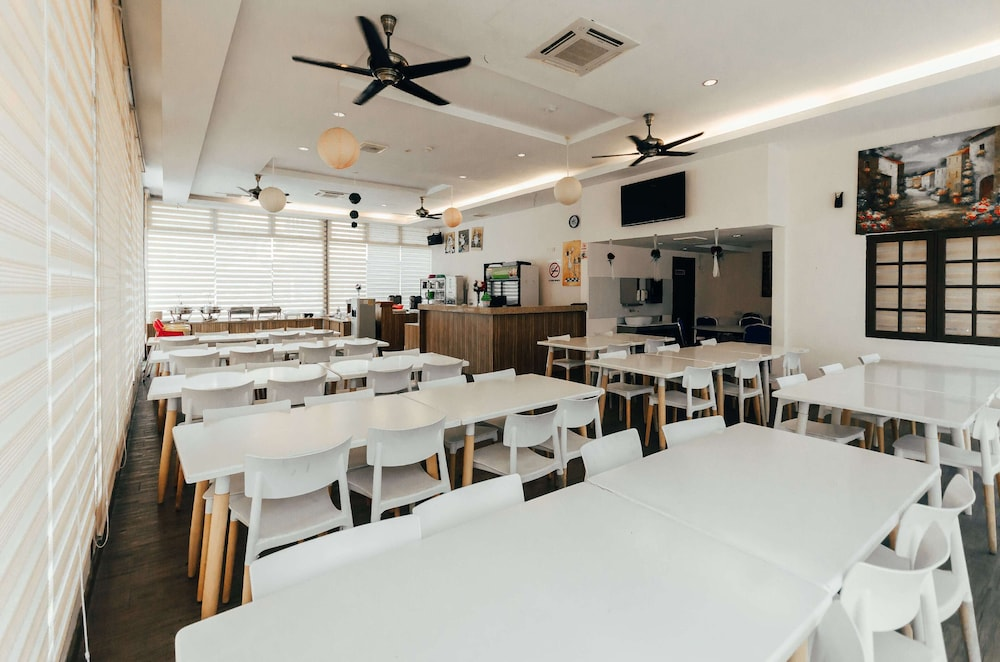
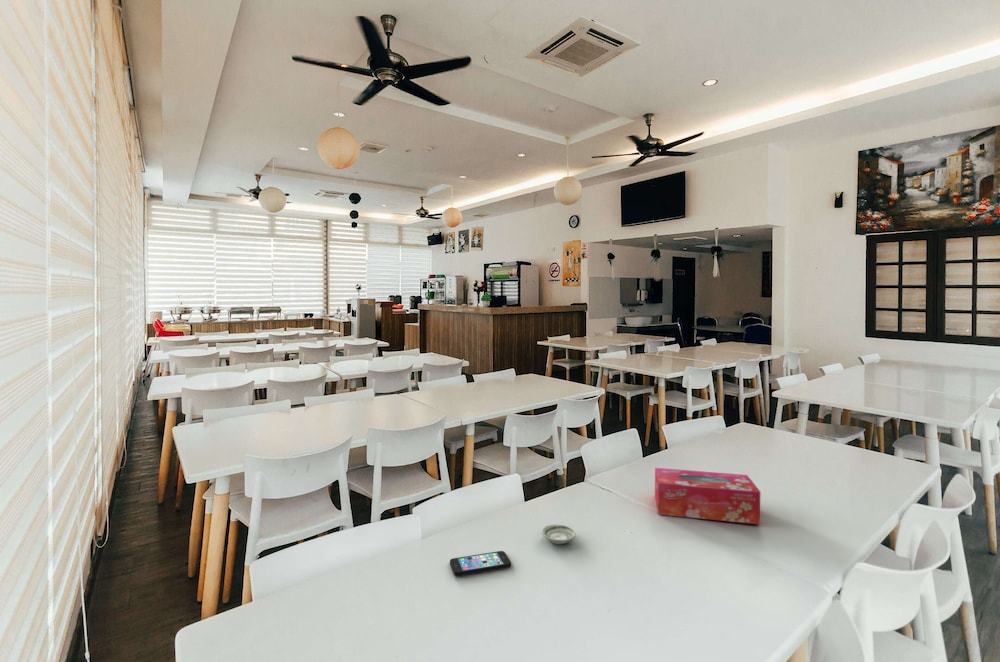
+ saucer [540,523,577,545]
+ tissue box [654,467,761,525]
+ smartphone [449,550,512,577]
